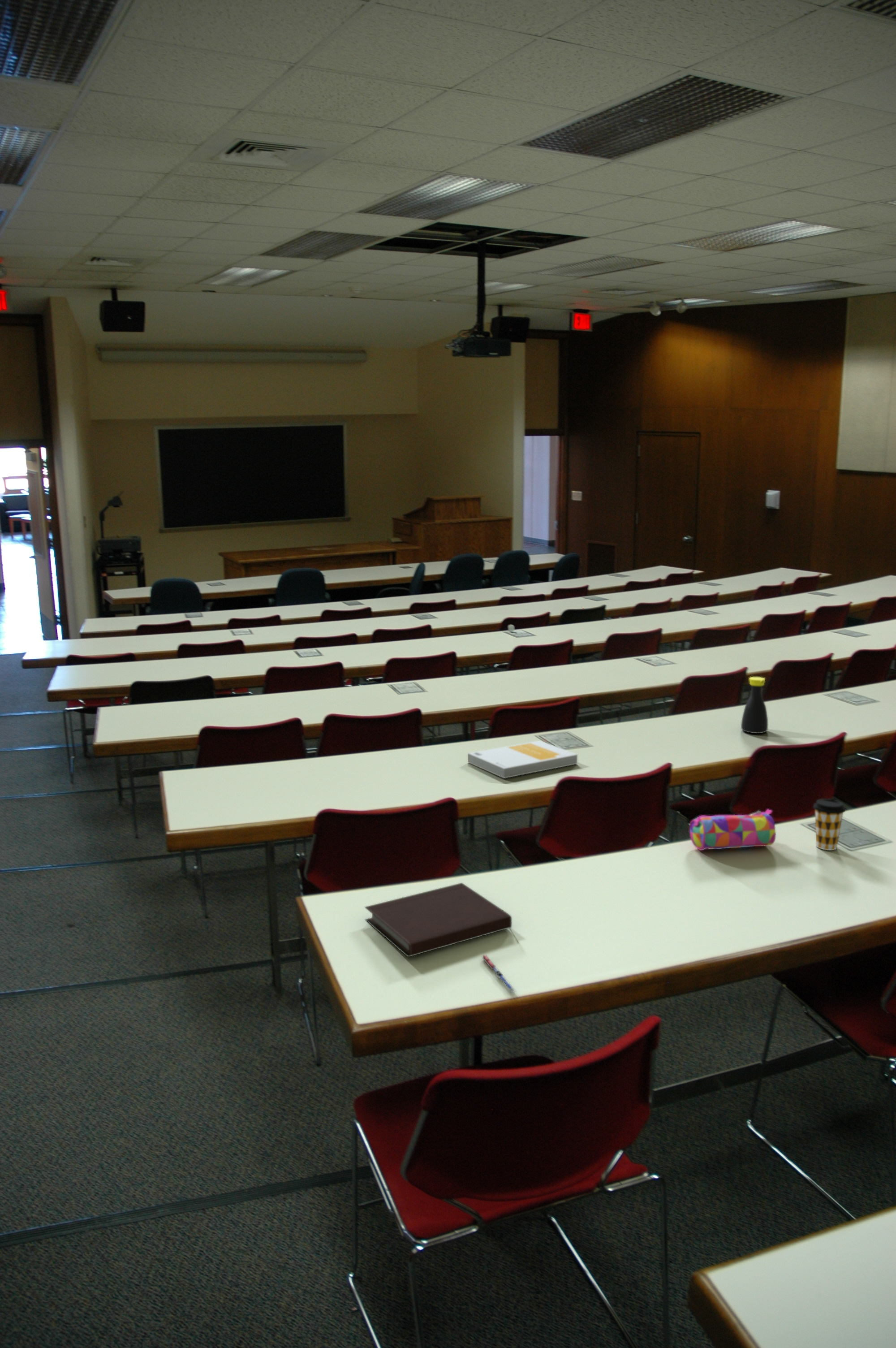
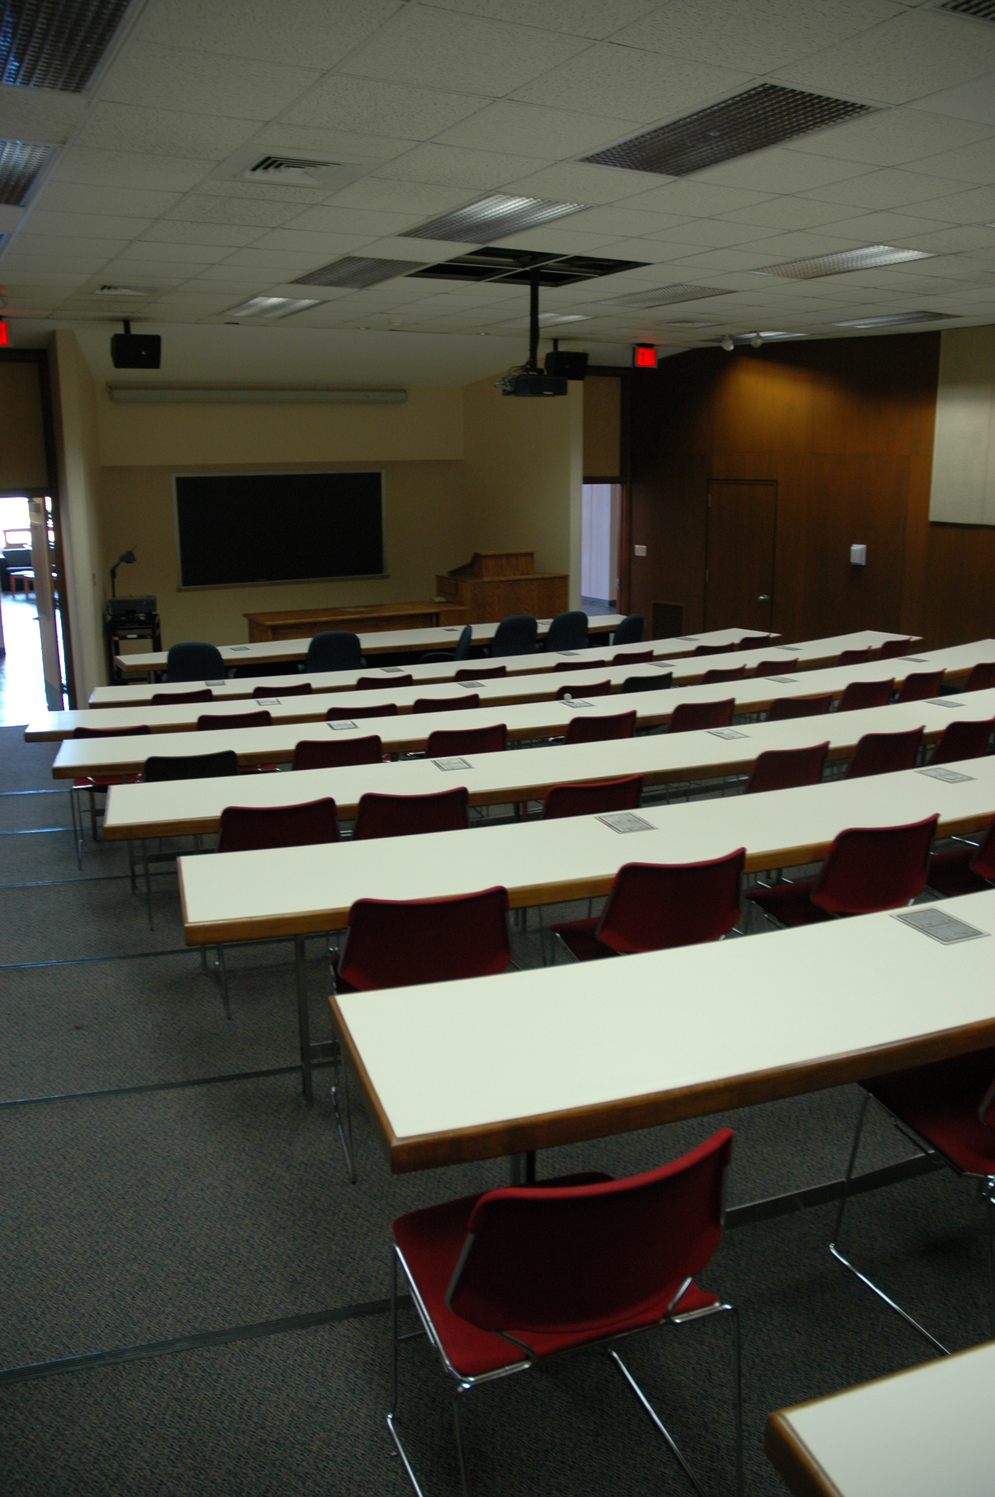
- bottle [741,676,768,734]
- notebook [364,882,512,957]
- coffee cup [813,798,846,851]
- book [467,740,578,779]
- pen [481,955,517,993]
- pencil case [689,809,776,851]
